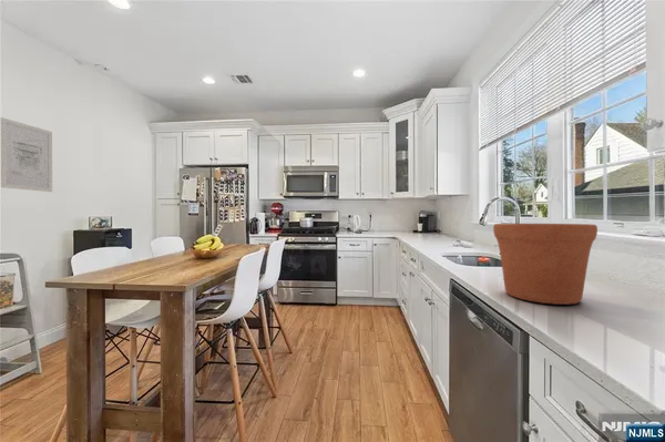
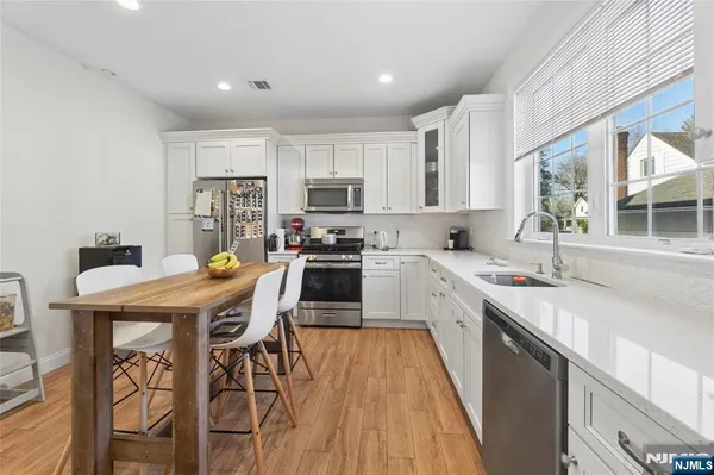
- wall art [0,116,53,193]
- flower pot [492,223,598,306]
